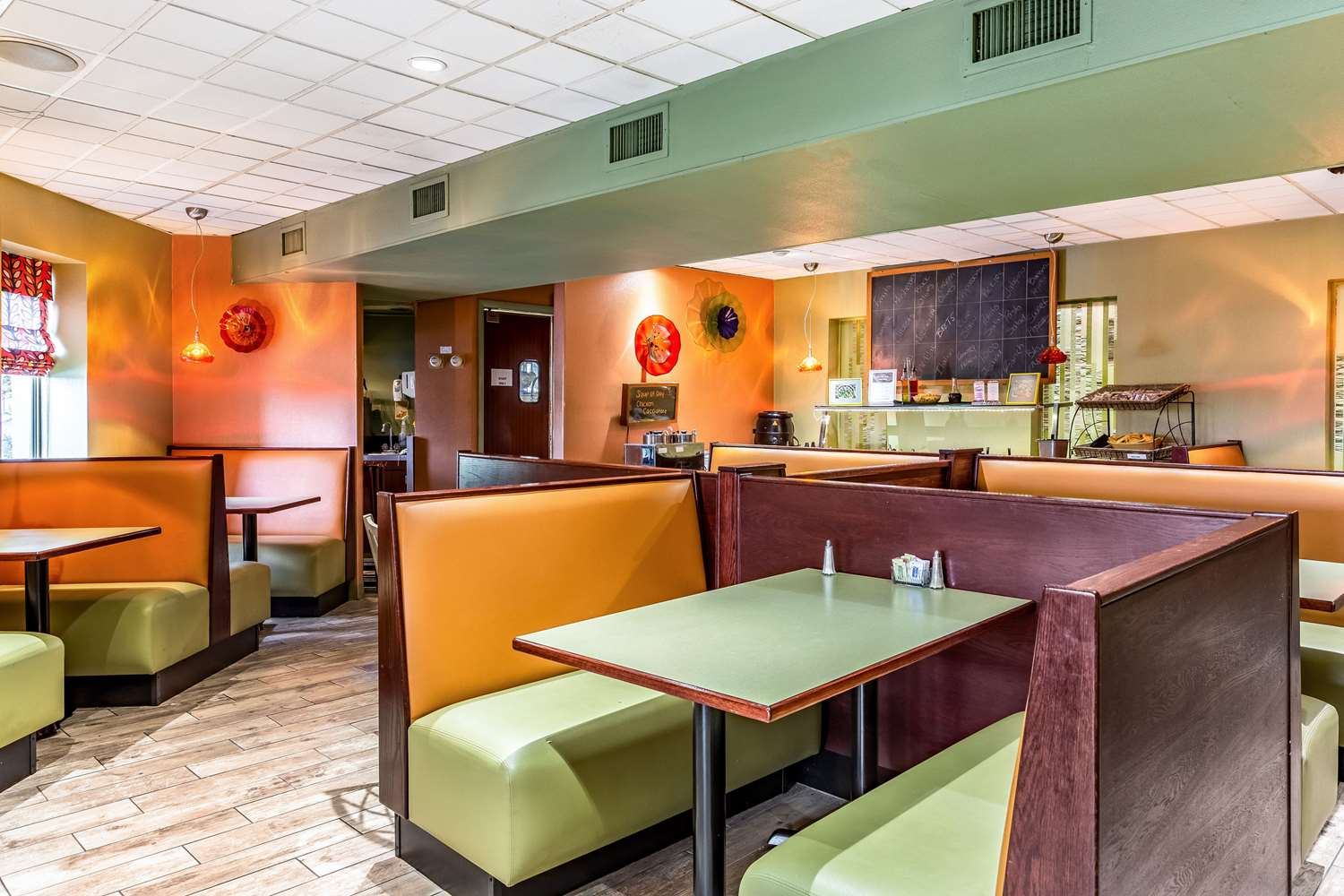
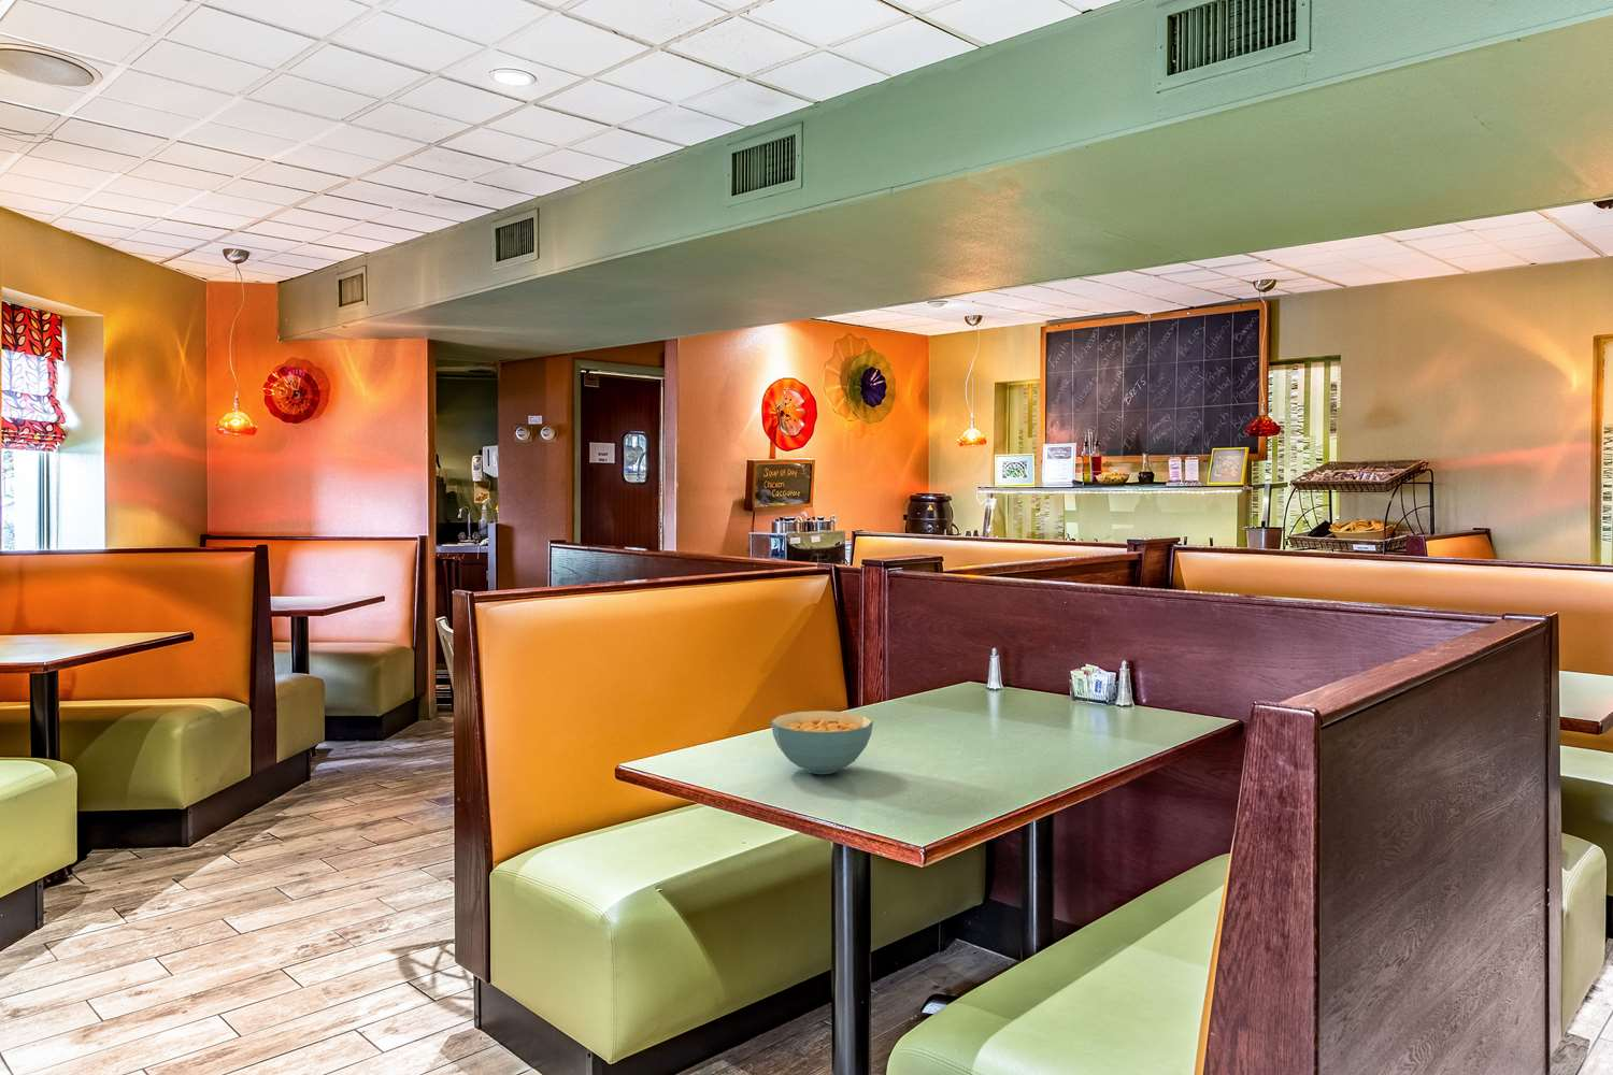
+ cereal bowl [770,709,874,775]
